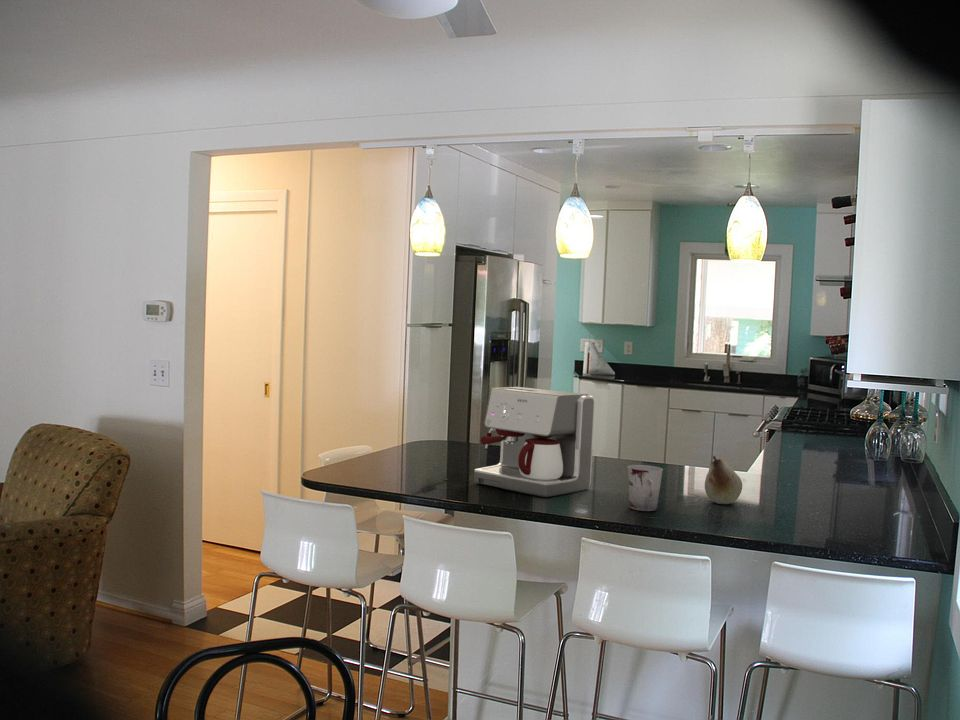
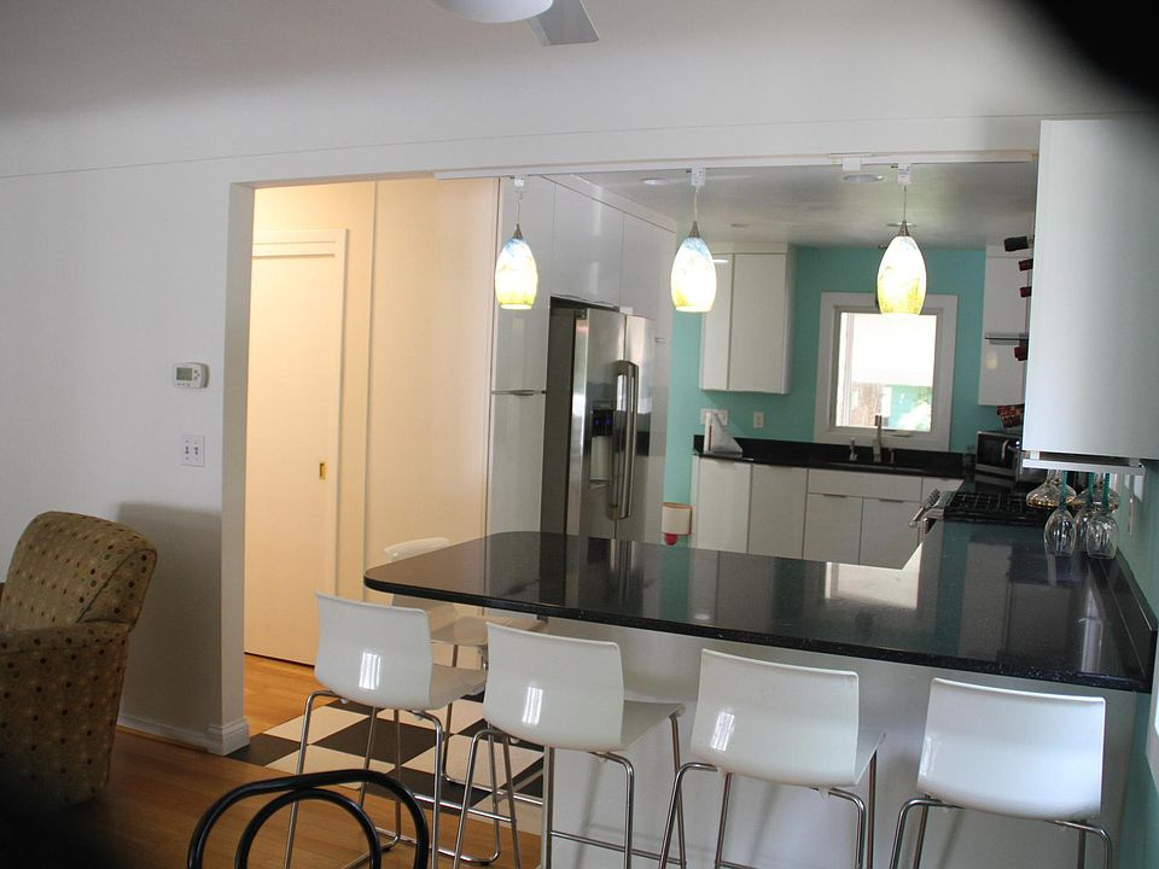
- coffee maker [473,386,596,498]
- fruit [704,455,743,505]
- cup [627,464,664,512]
